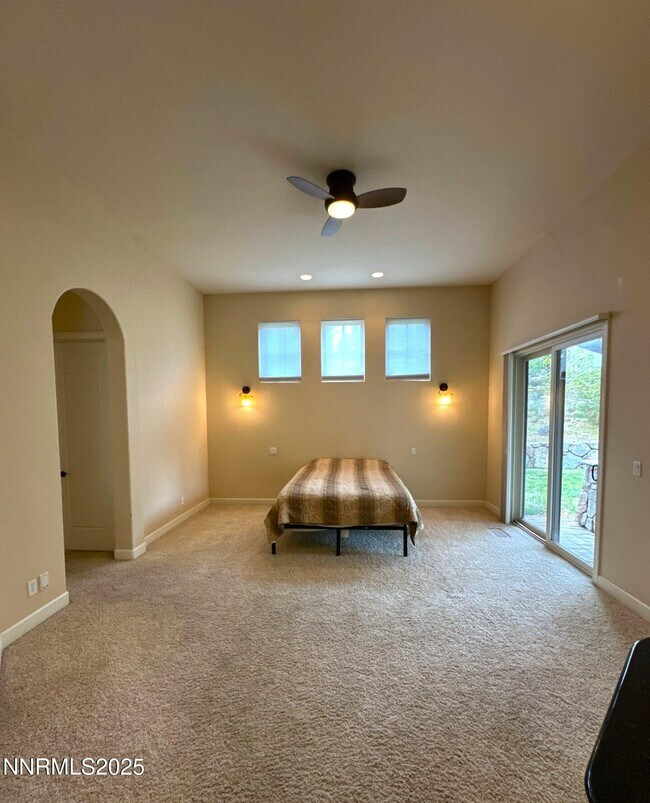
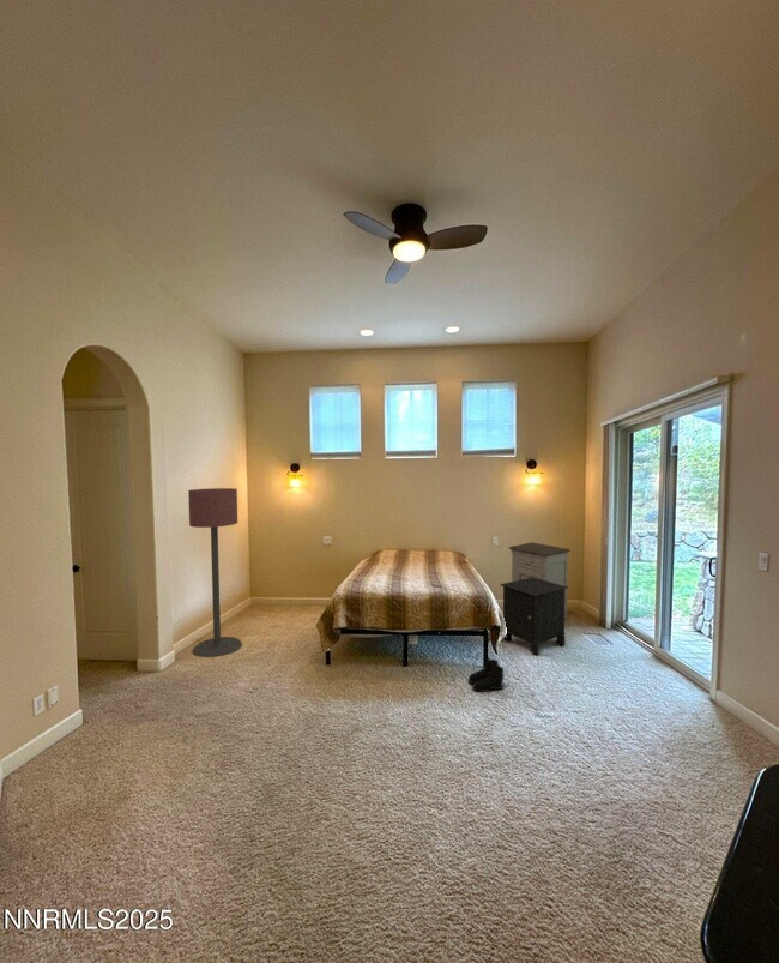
+ boots [466,656,506,693]
+ floor lamp [187,487,243,658]
+ nightstand [499,577,569,656]
+ nightstand [508,541,572,620]
